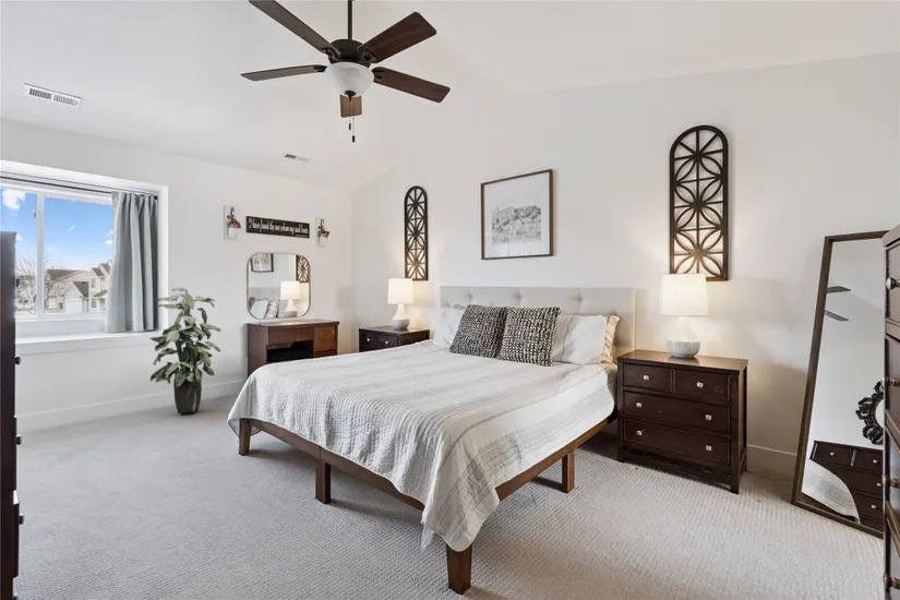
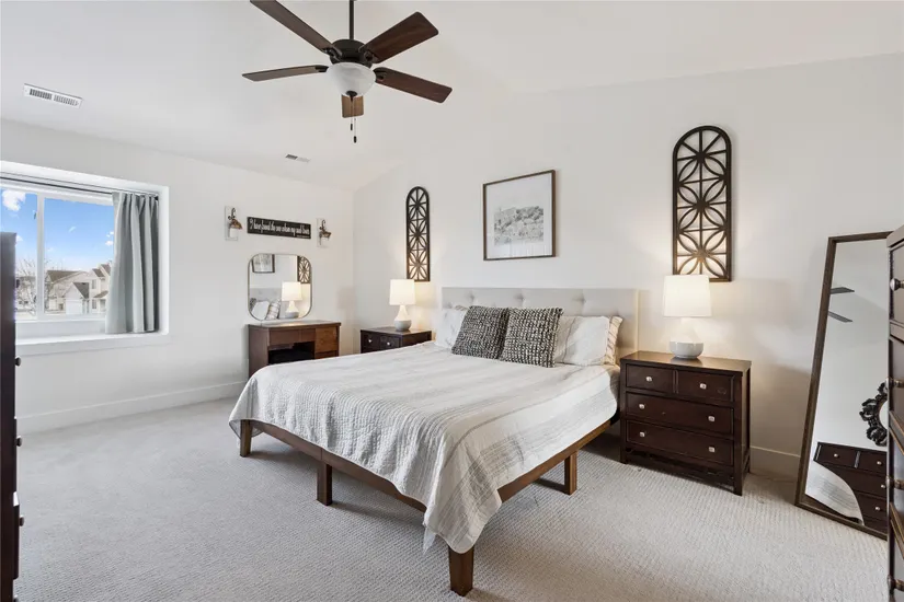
- indoor plant [148,287,221,415]
